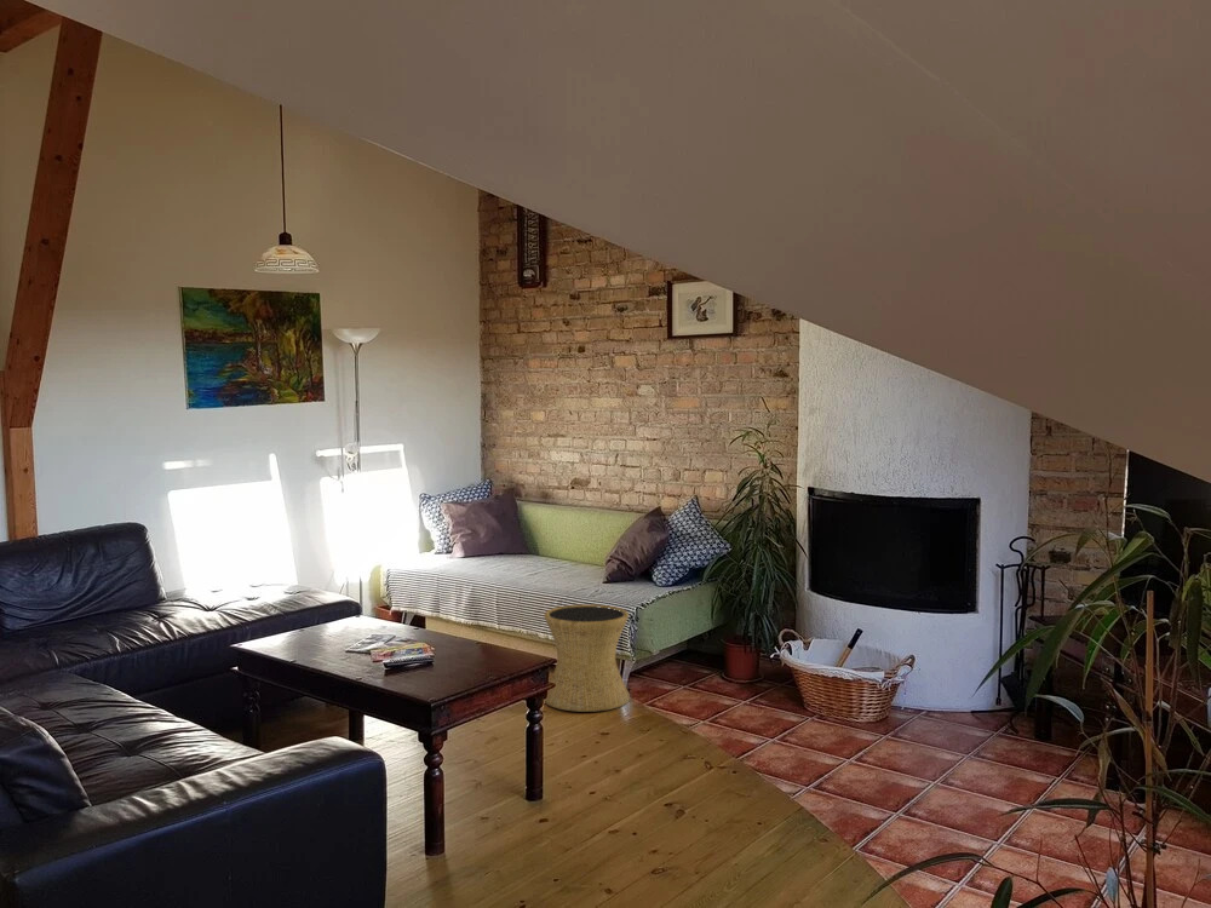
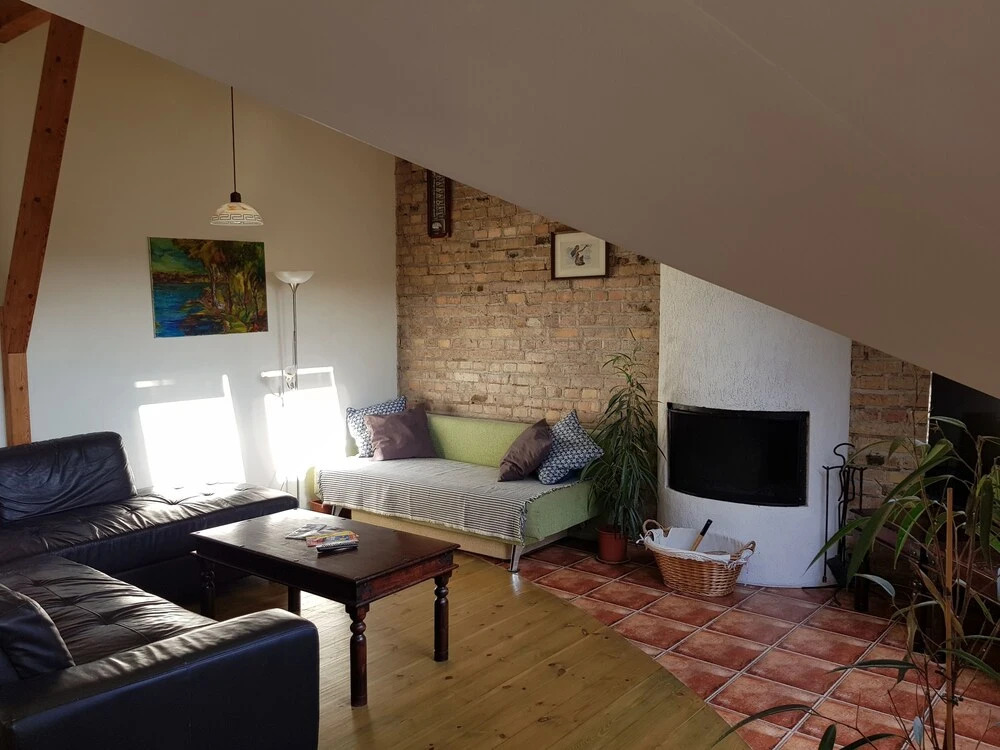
- side table [543,603,631,713]
